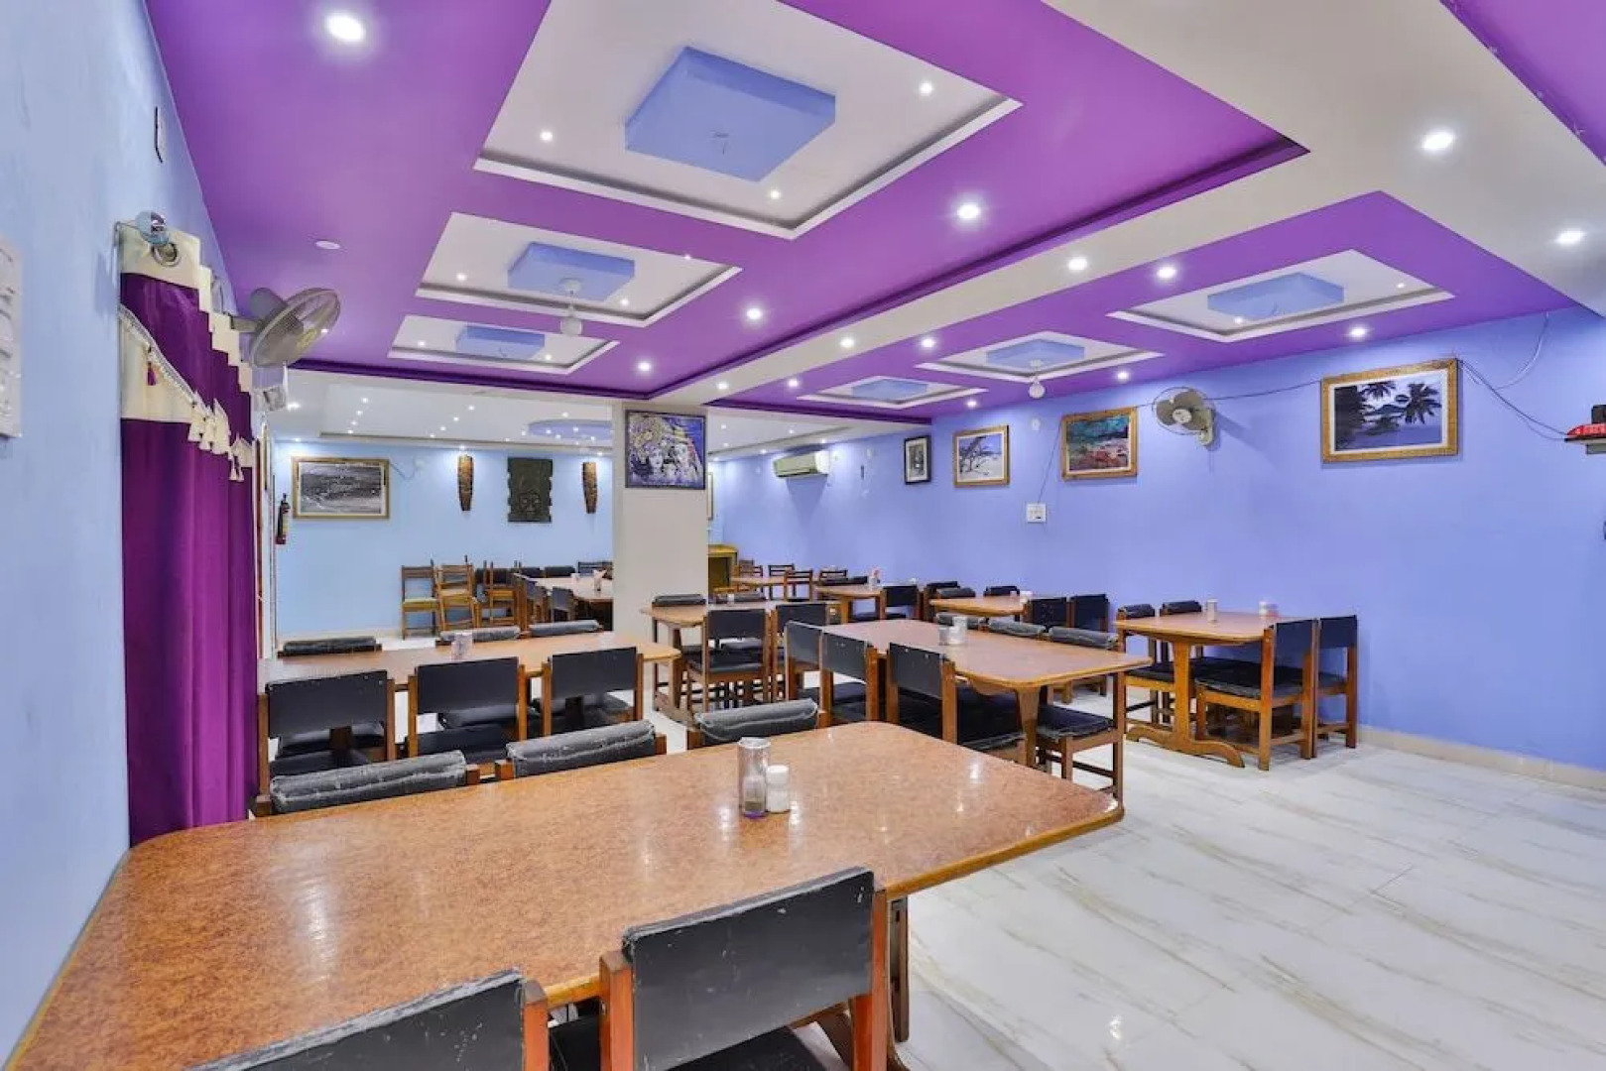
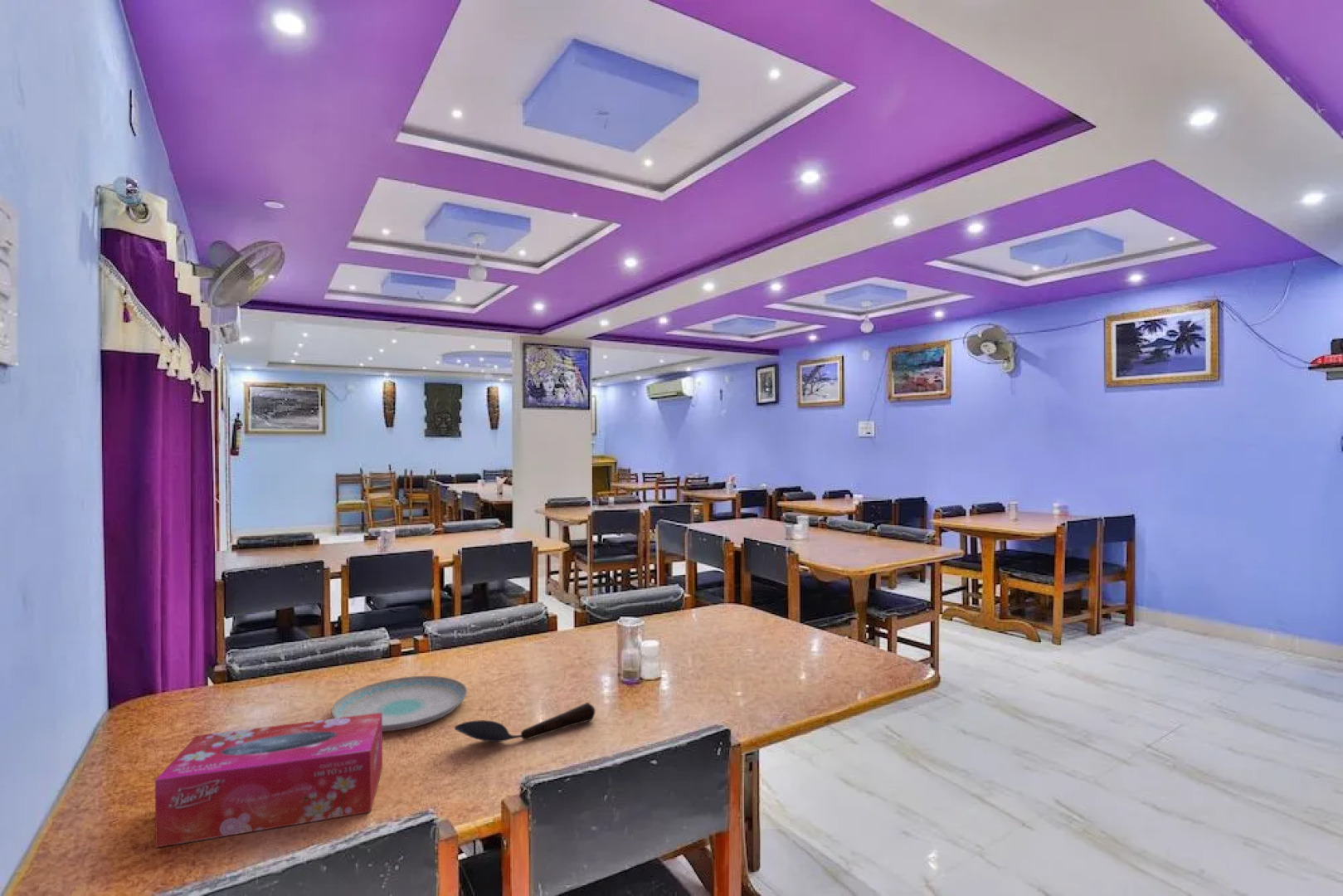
+ plate [331,675,468,733]
+ spoon [454,702,596,743]
+ tissue box [154,713,383,848]
